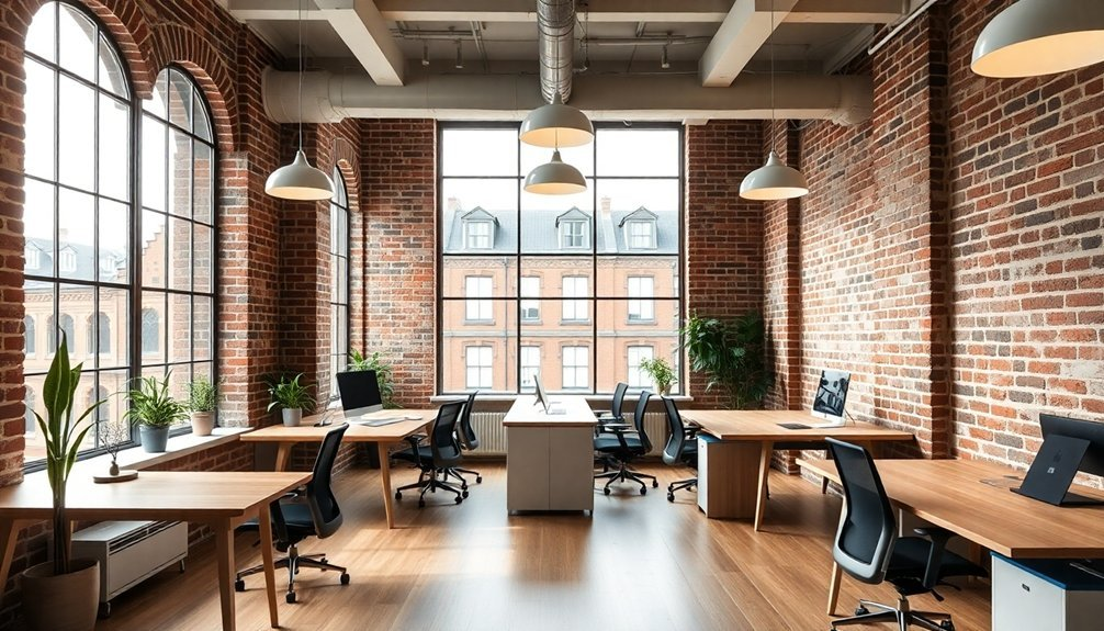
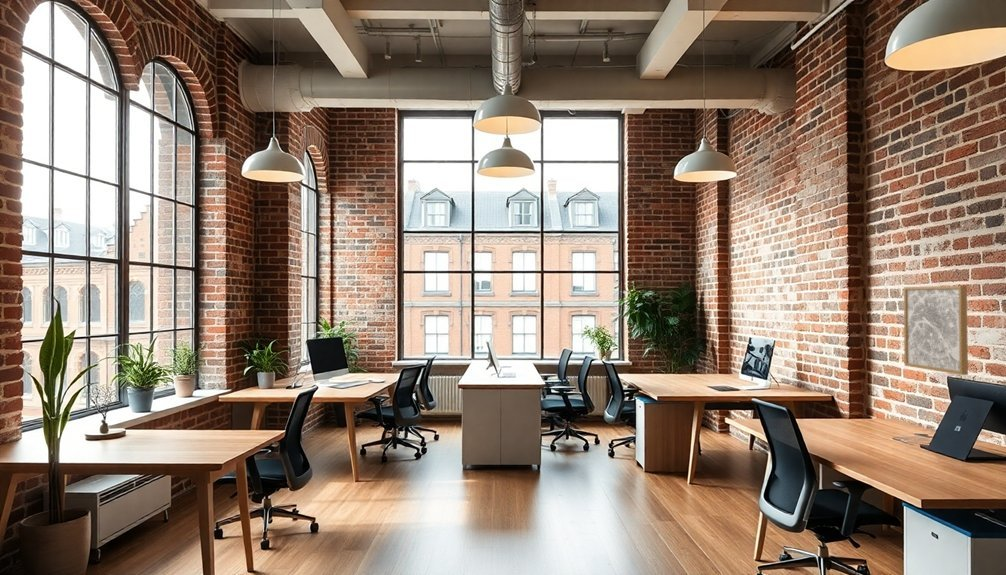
+ wall art [903,285,969,376]
